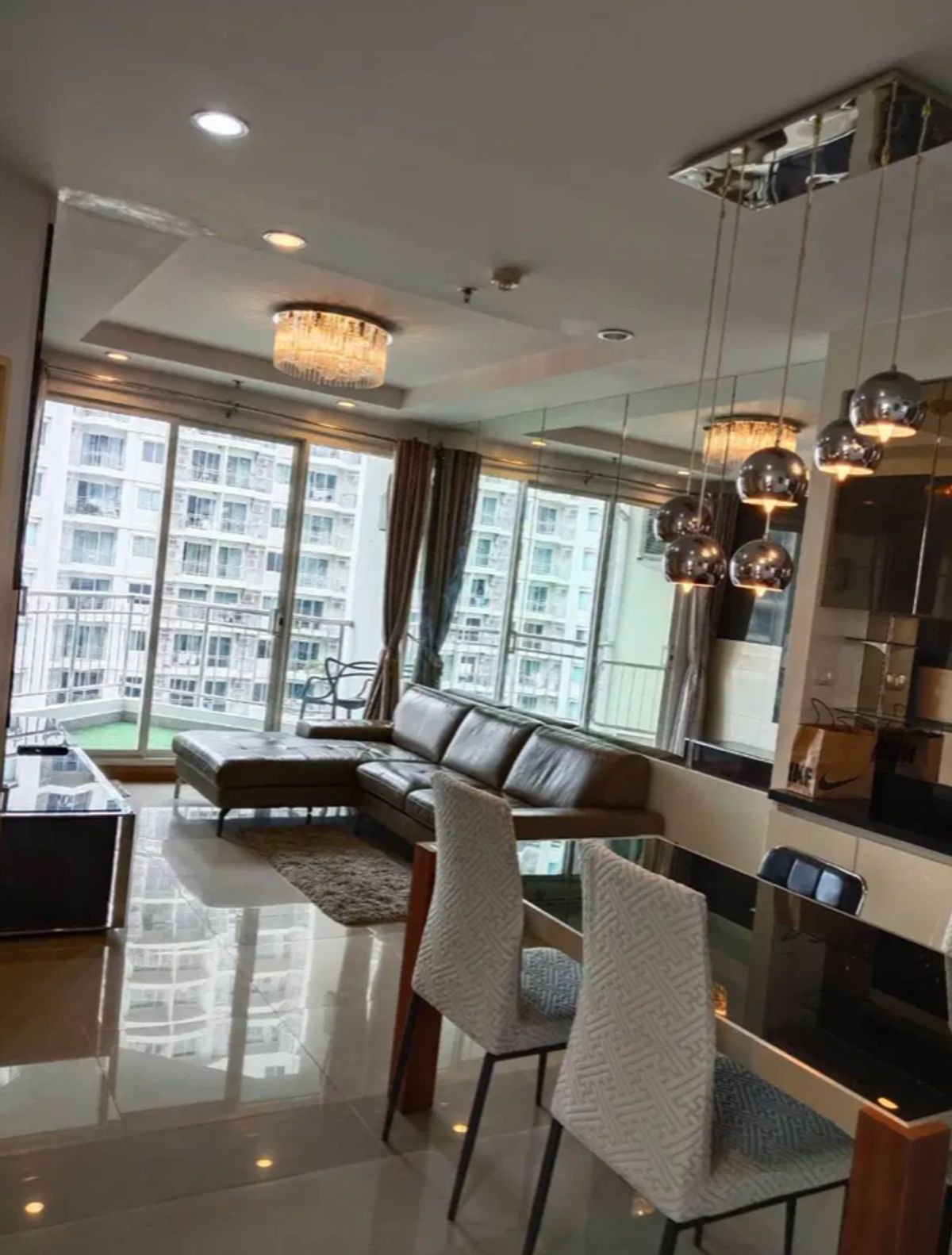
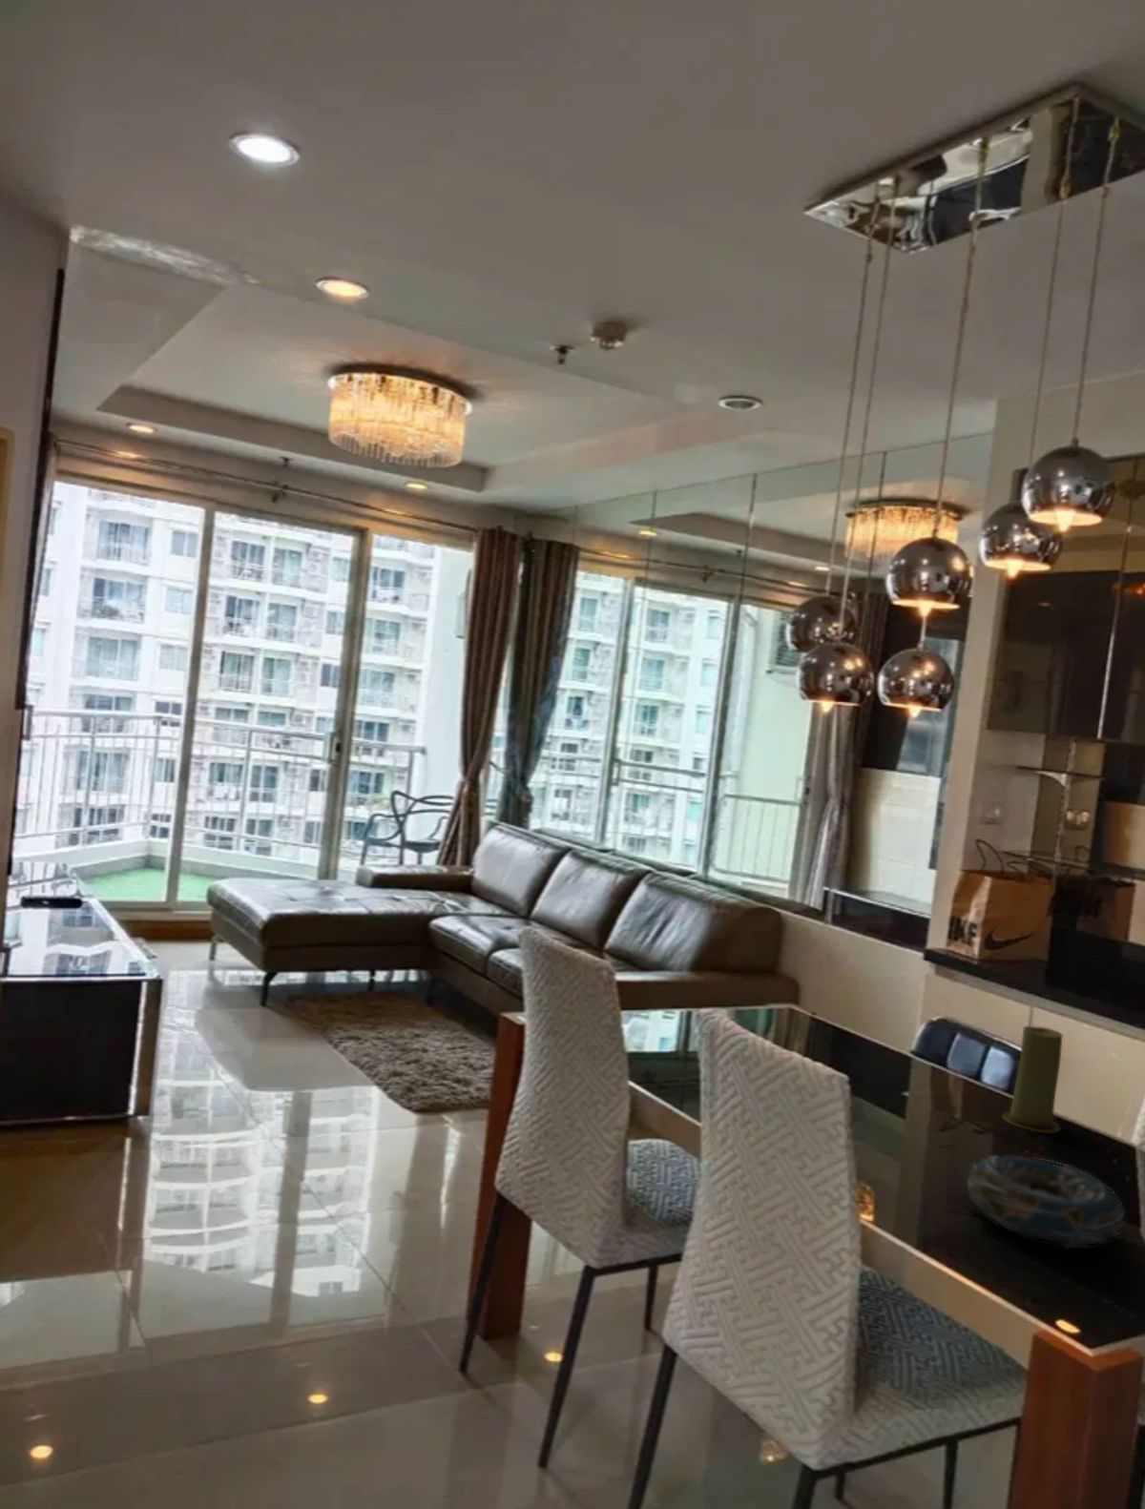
+ candle [1002,1026,1064,1134]
+ decorative bowl [966,1154,1126,1249]
